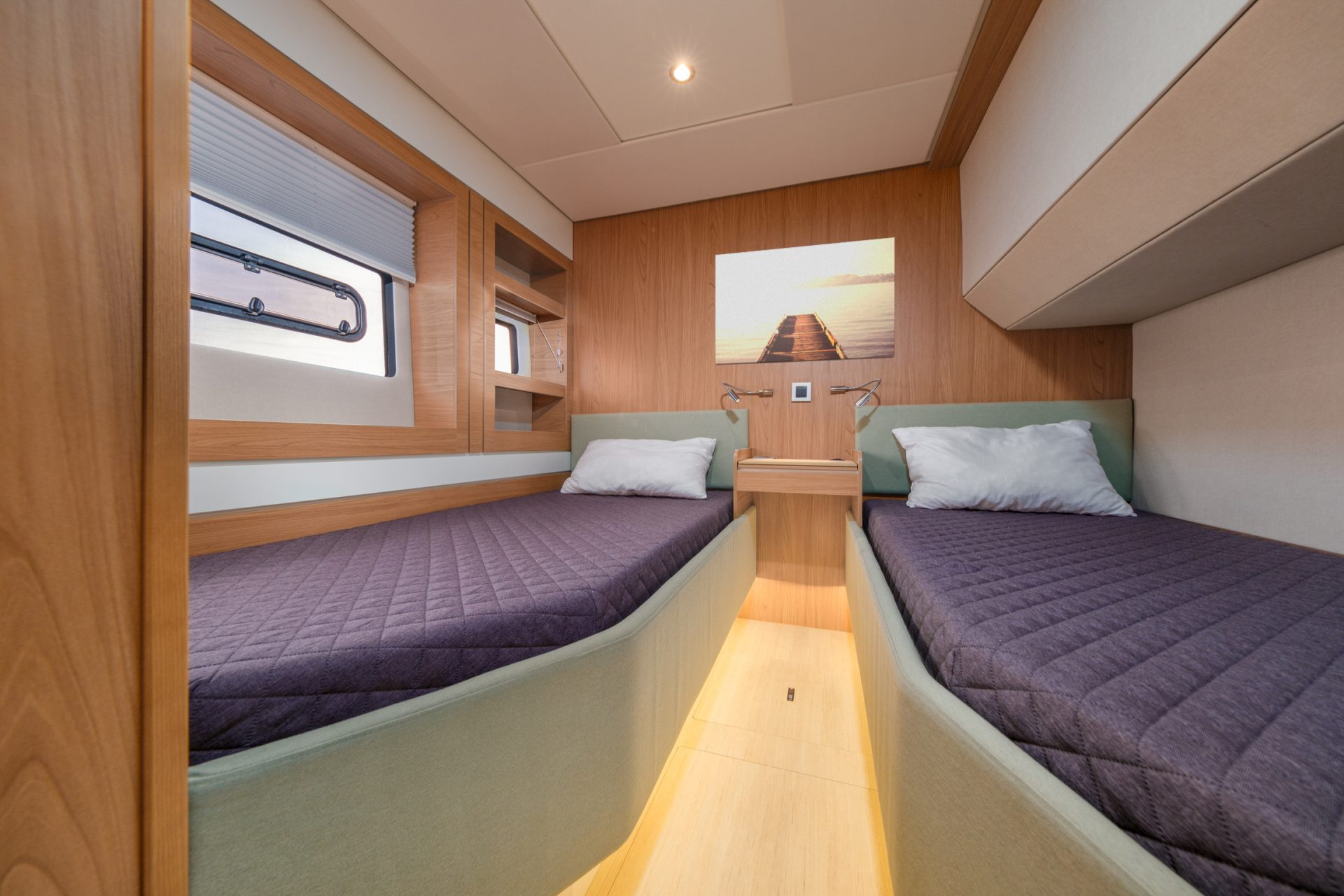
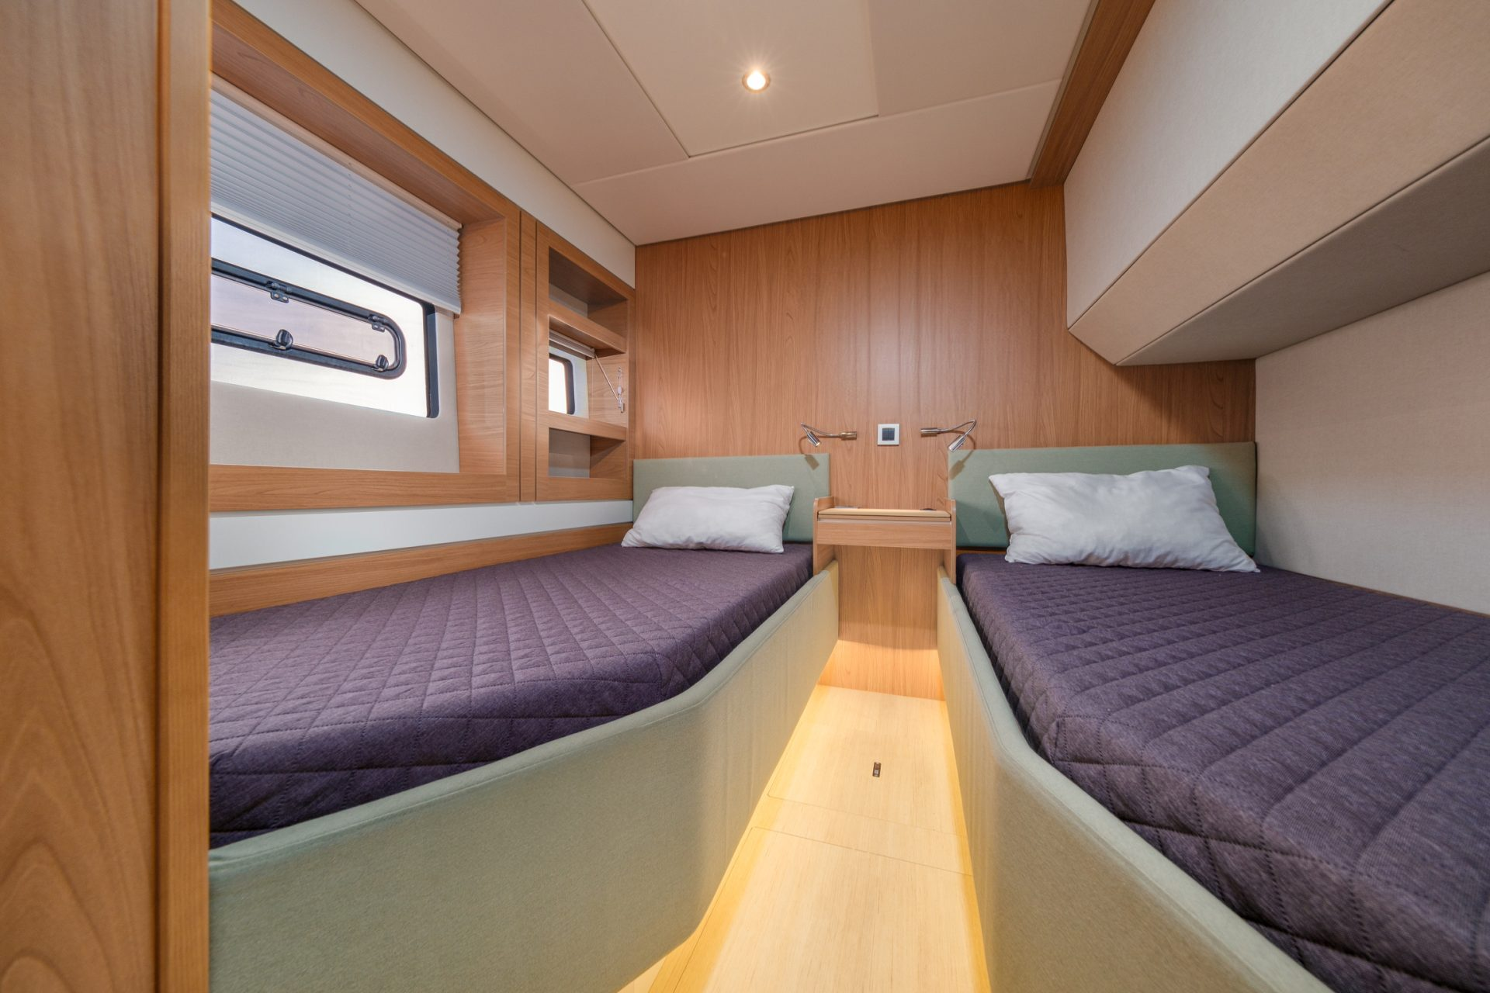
- wall art [715,237,895,366]
